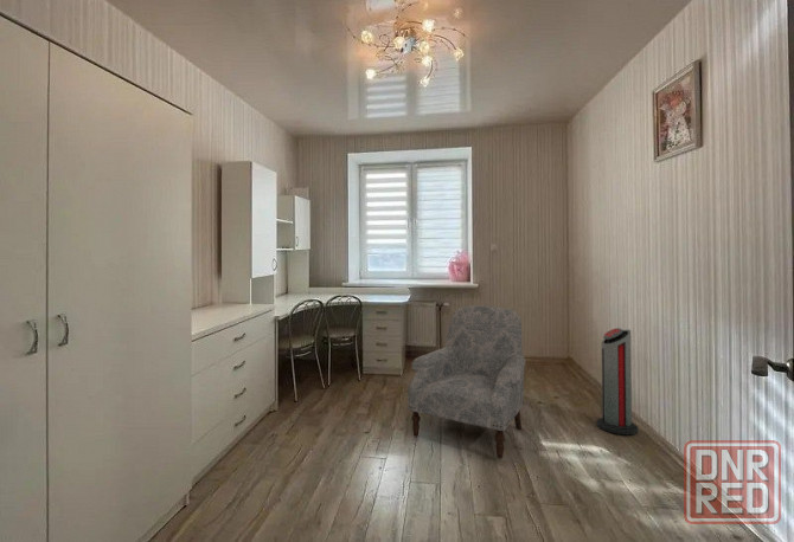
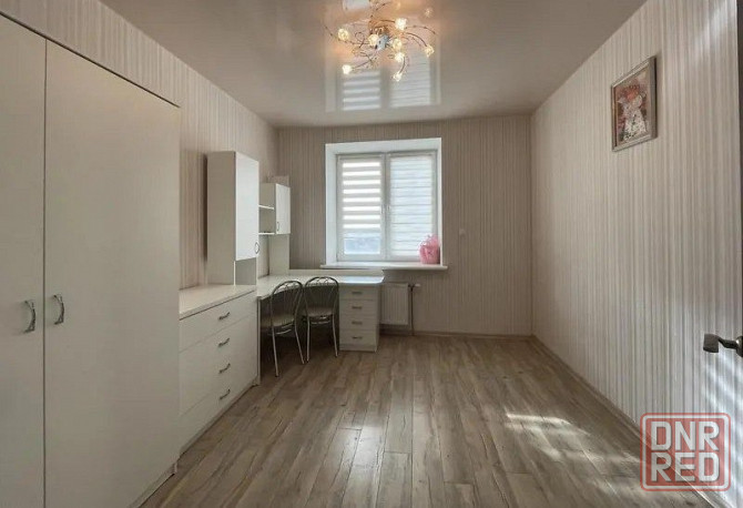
- air purifier [596,327,639,435]
- armchair [406,305,526,459]
